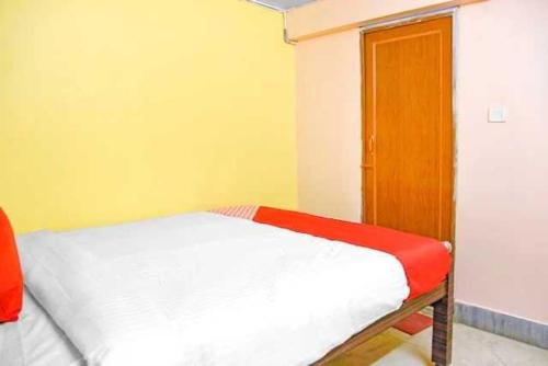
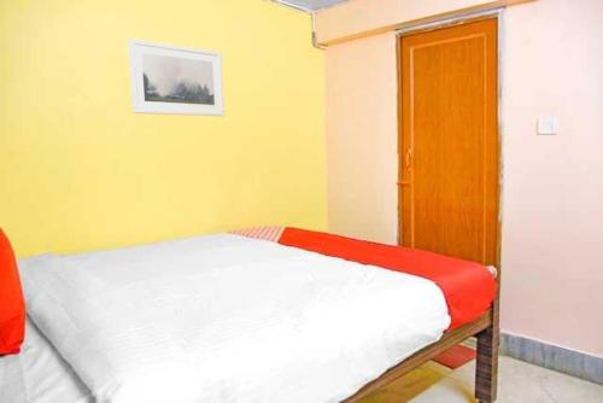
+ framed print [127,37,226,117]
